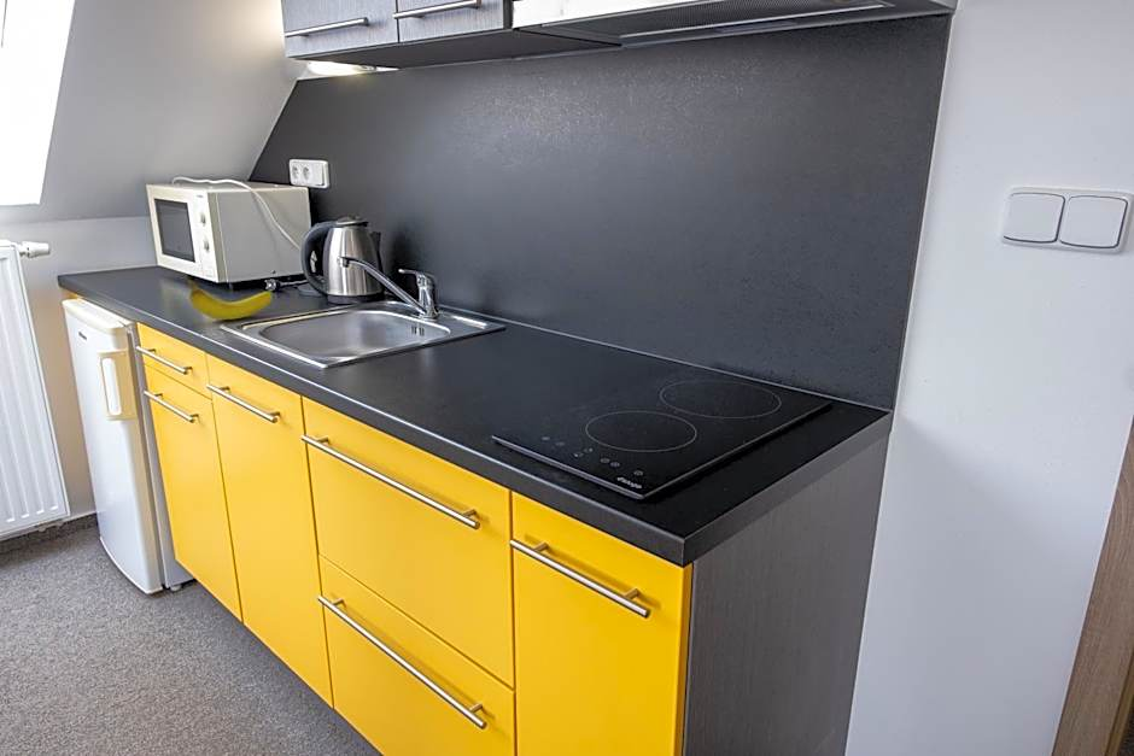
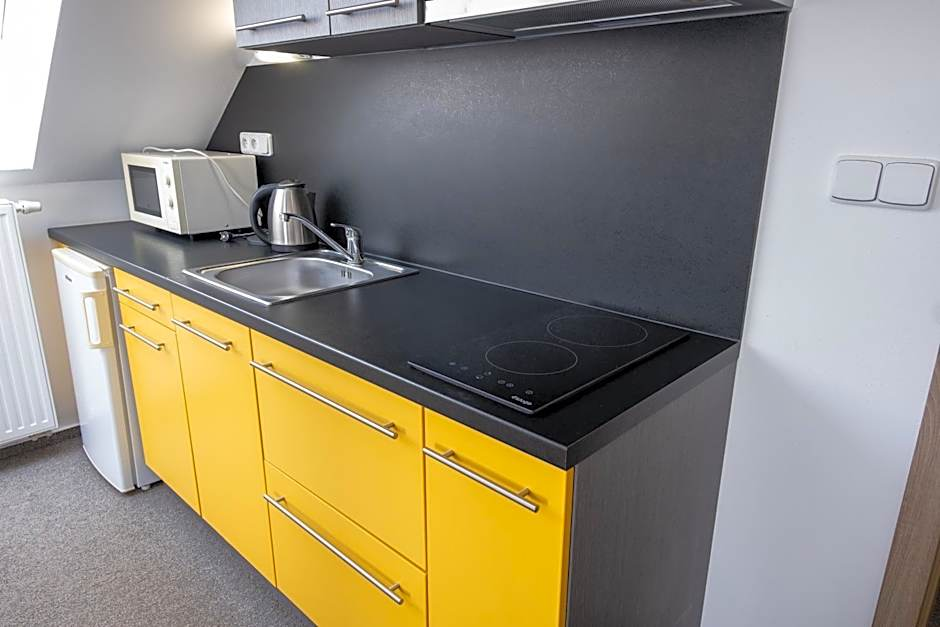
- fruit [185,277,273,321]
